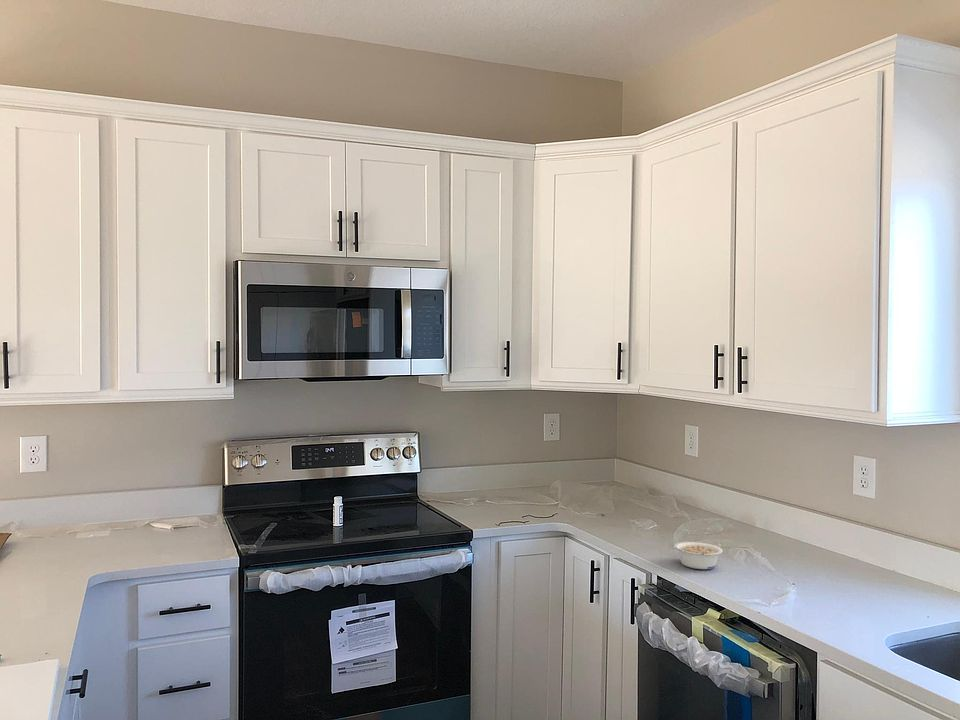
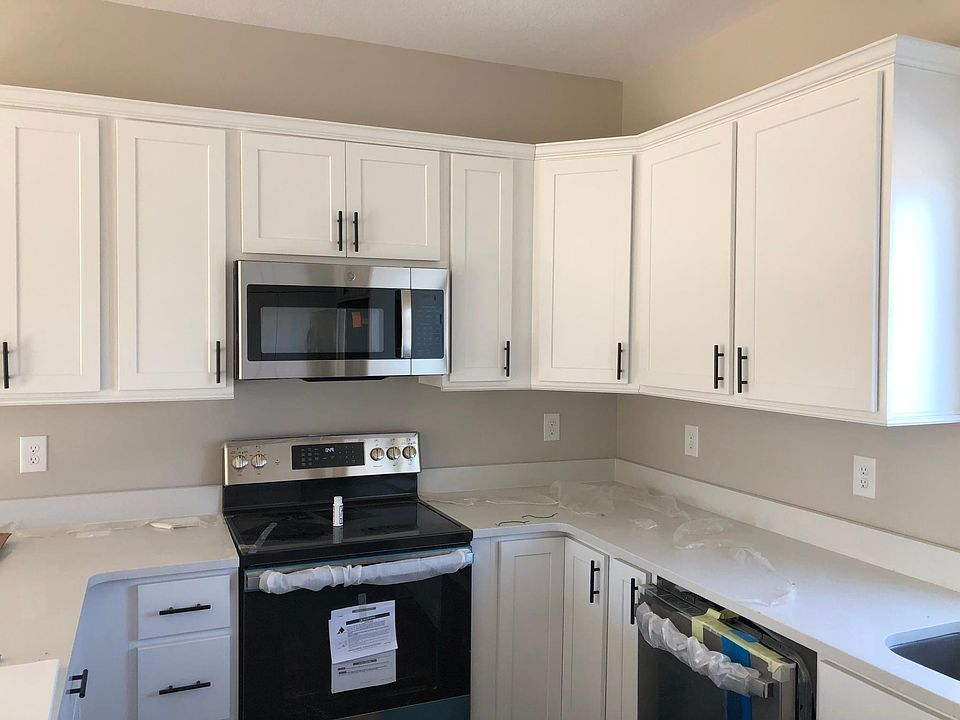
- legume [674,541,724,570]
